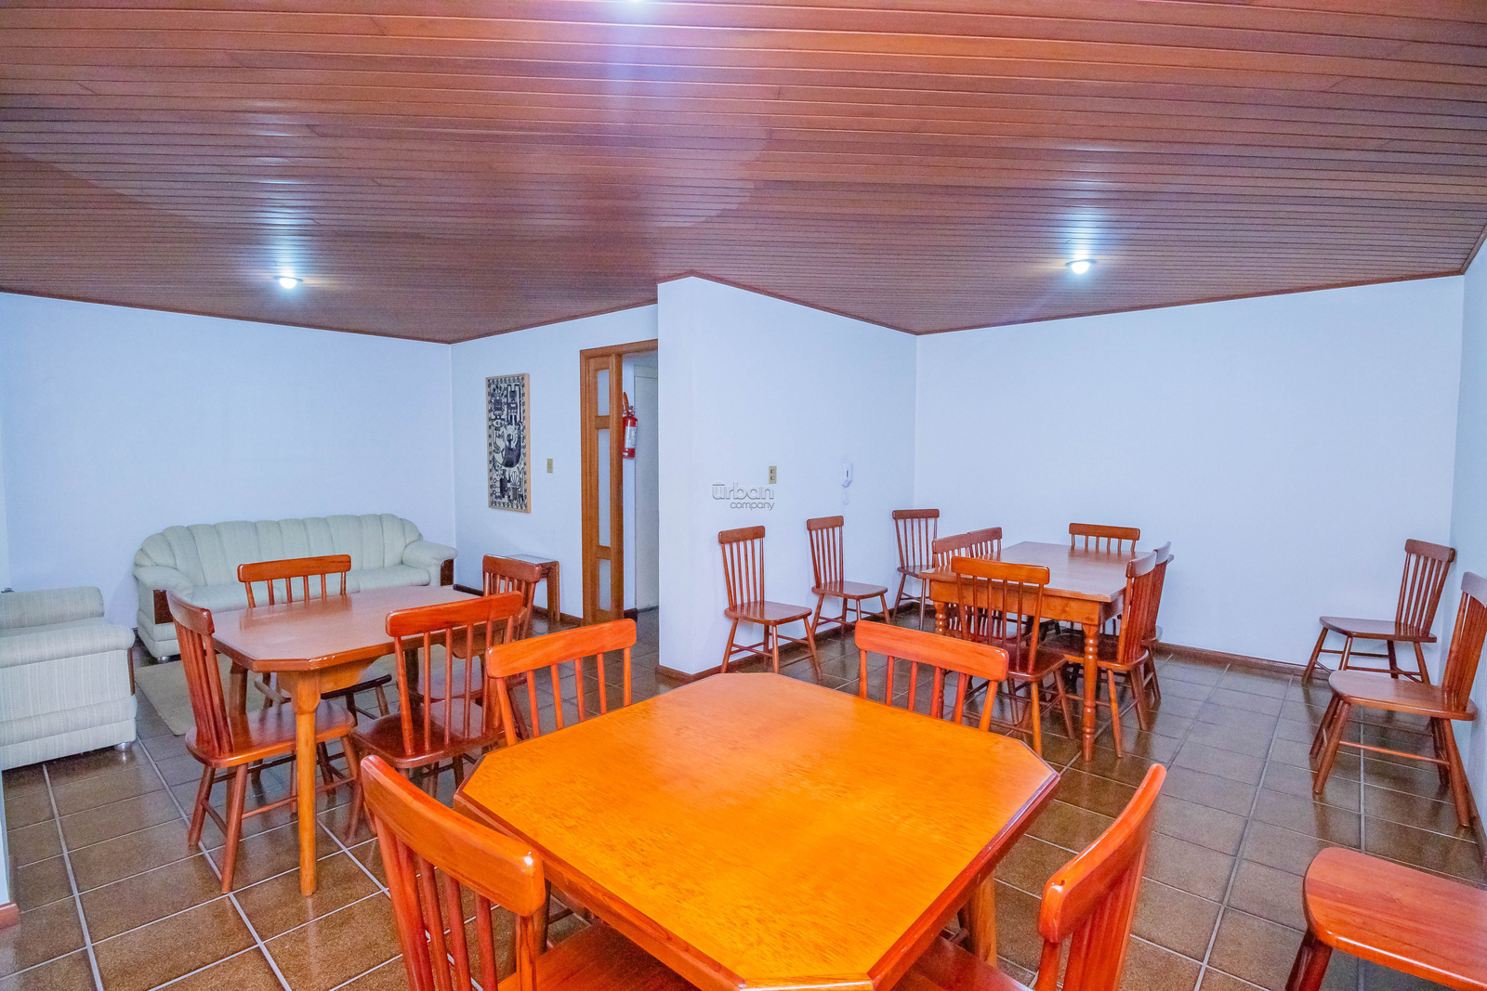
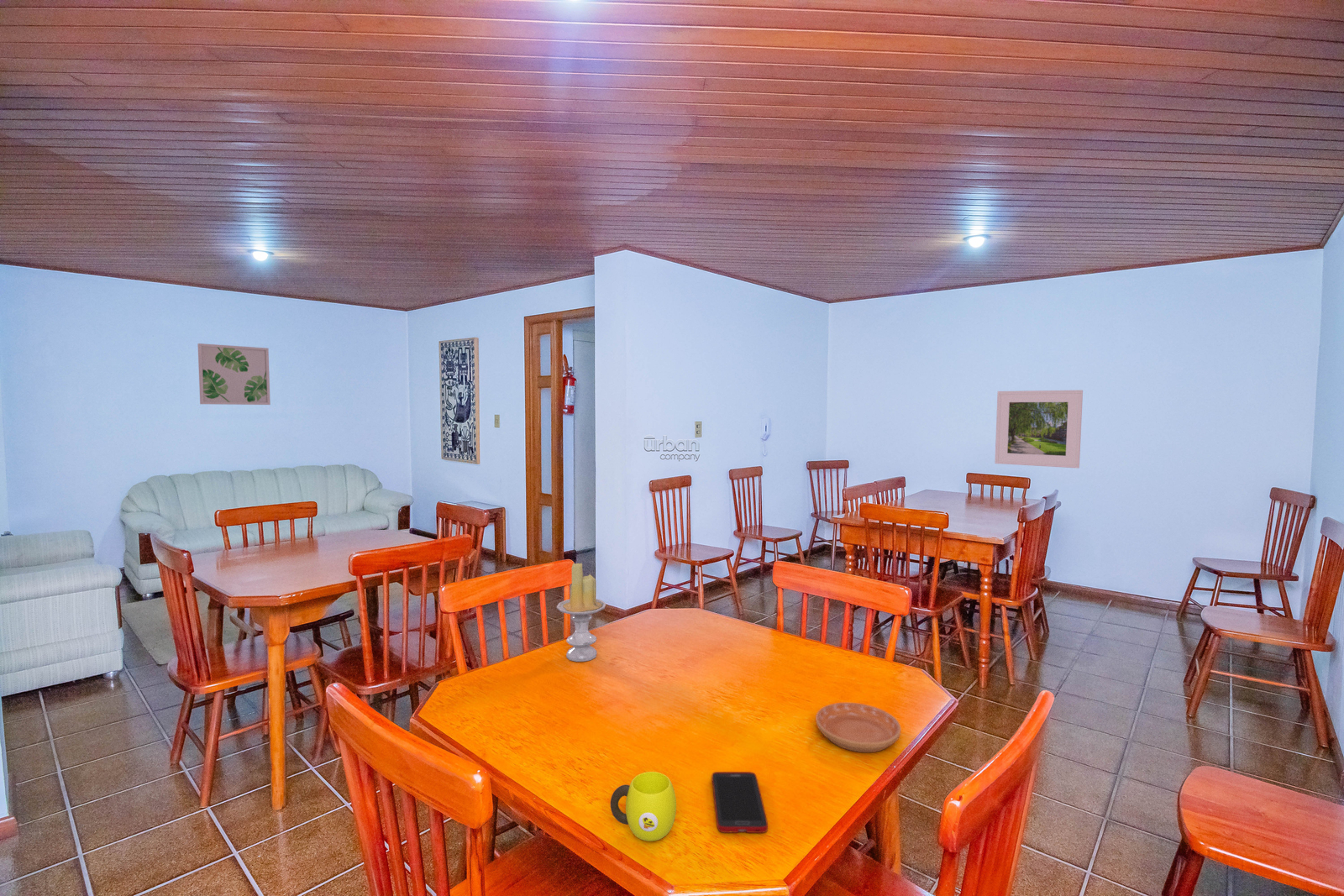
+ cell phone [711,771,769,834]
+ saucer [815,702,901,753]
+ candle [556,563,606,663]
+ wall art [197,343,271,406]
+ cup [610,771,677,842]
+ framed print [994,390,1084,469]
